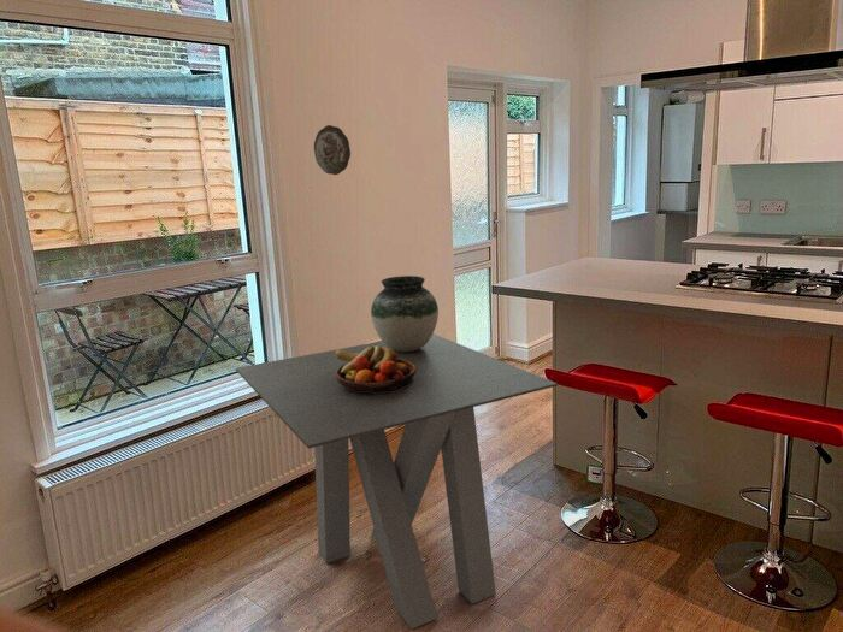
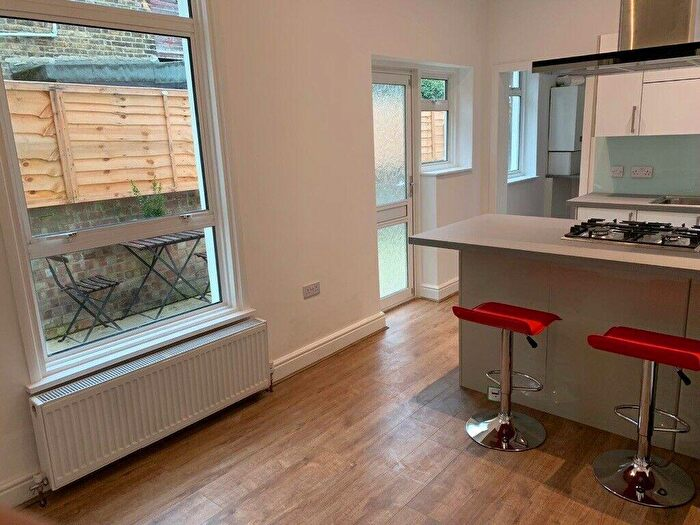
- fruit bowl [335,344,417,394]
- decorative plate [313,124,352,176]
- vase [370,274,440,352]
- dining table [235,332,559,630]
